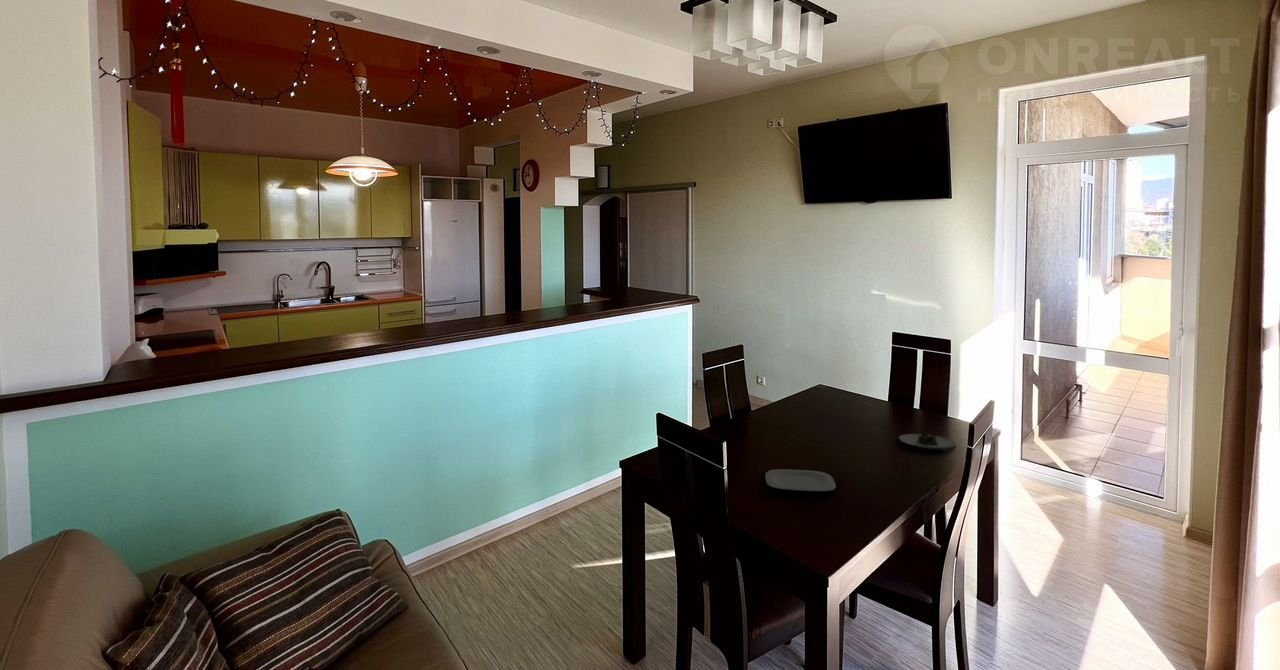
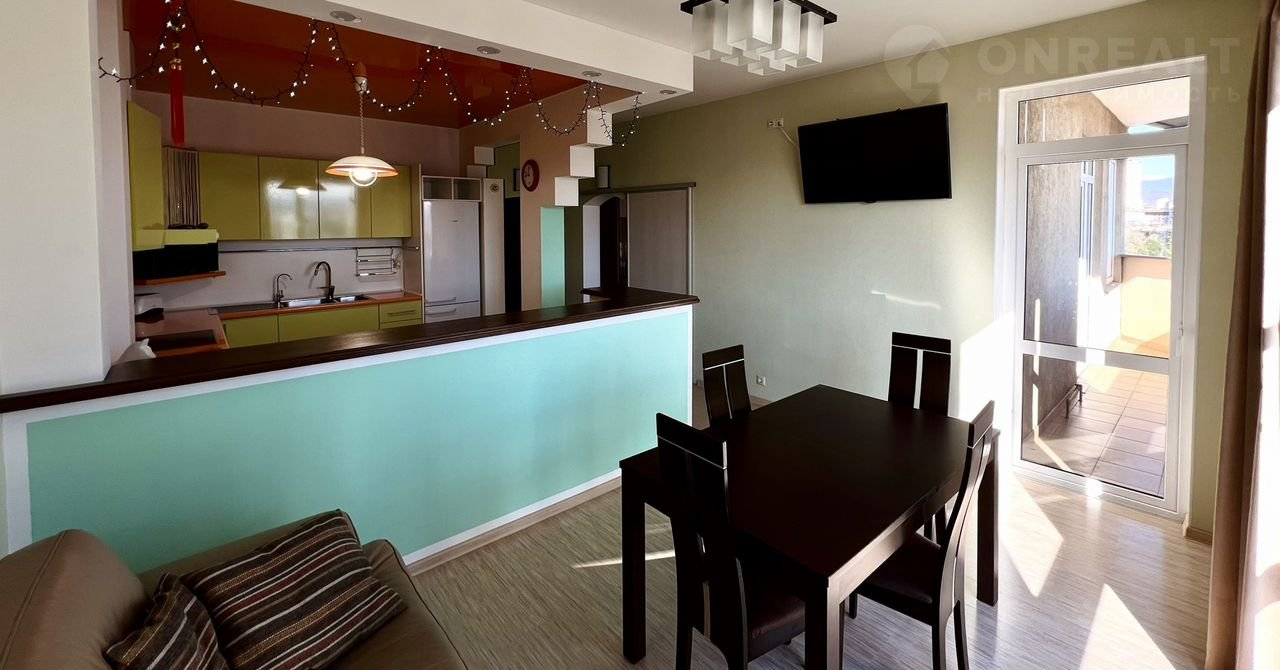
- salad plate [898,432,957,452]
- plate [764,468,837,493]
